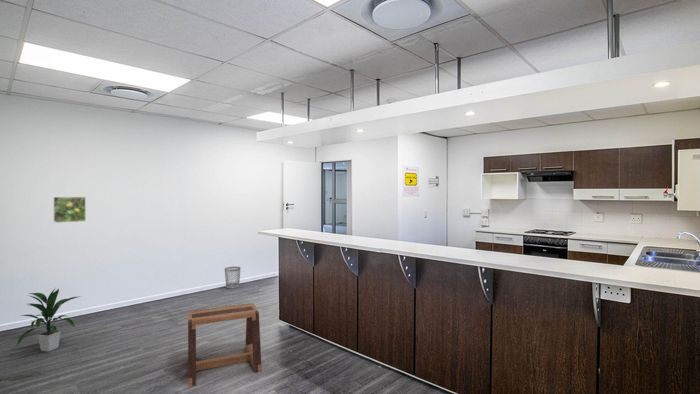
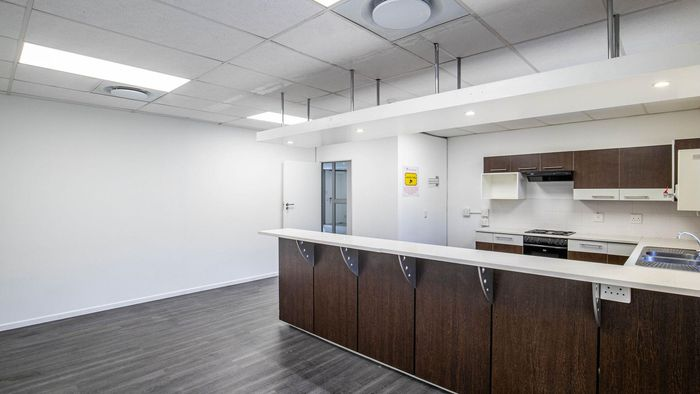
- stool [187,302,263,388]
- indoor plant [16,286,82,353]
- wastebasket [224,266,242,289]
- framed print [52,196,87,224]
